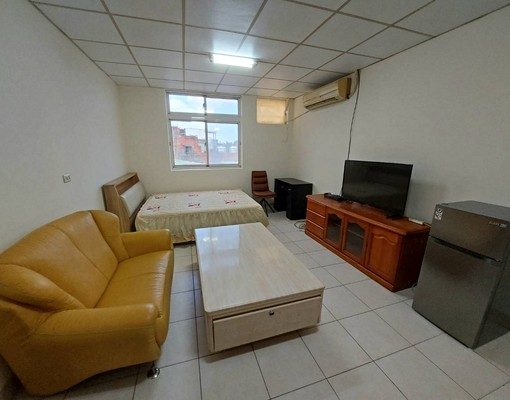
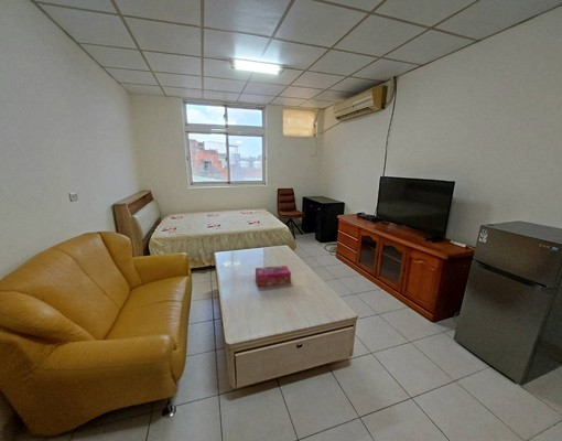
+ tissue box [255,265,292,288]
